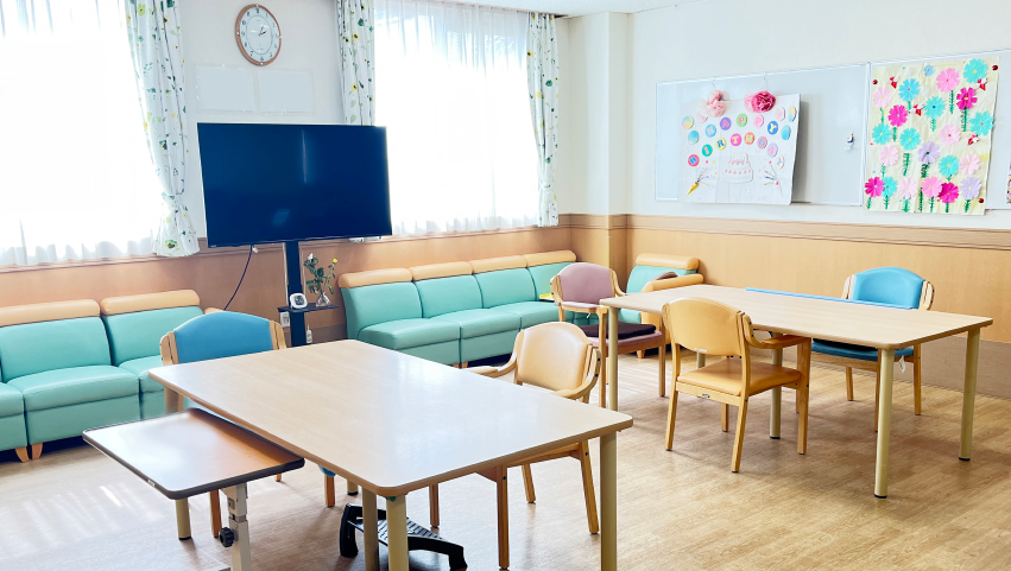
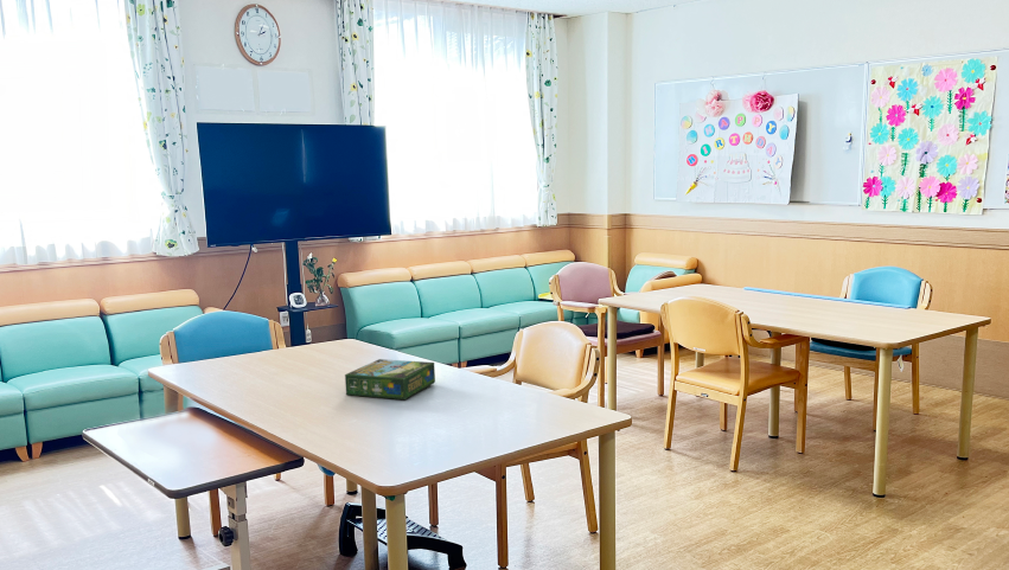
+ board game [344,358,436,401]
